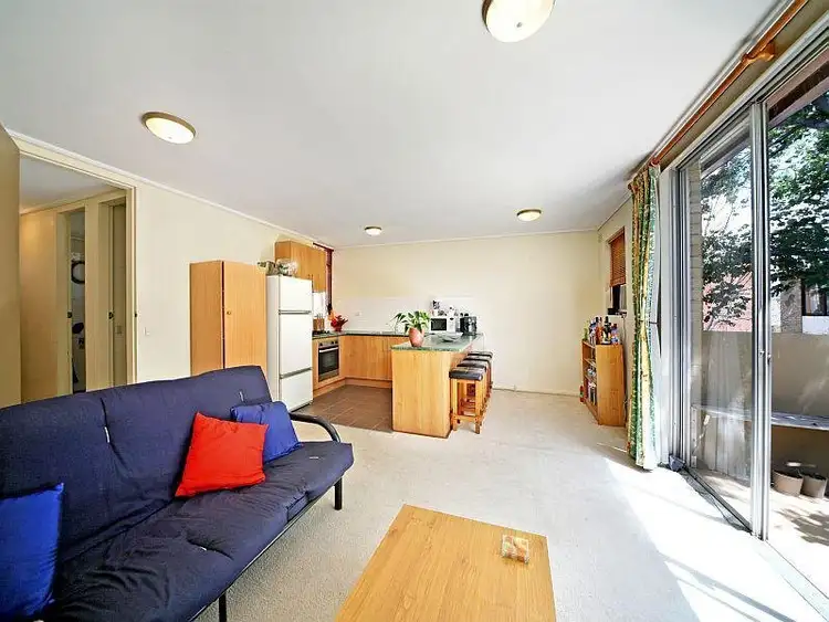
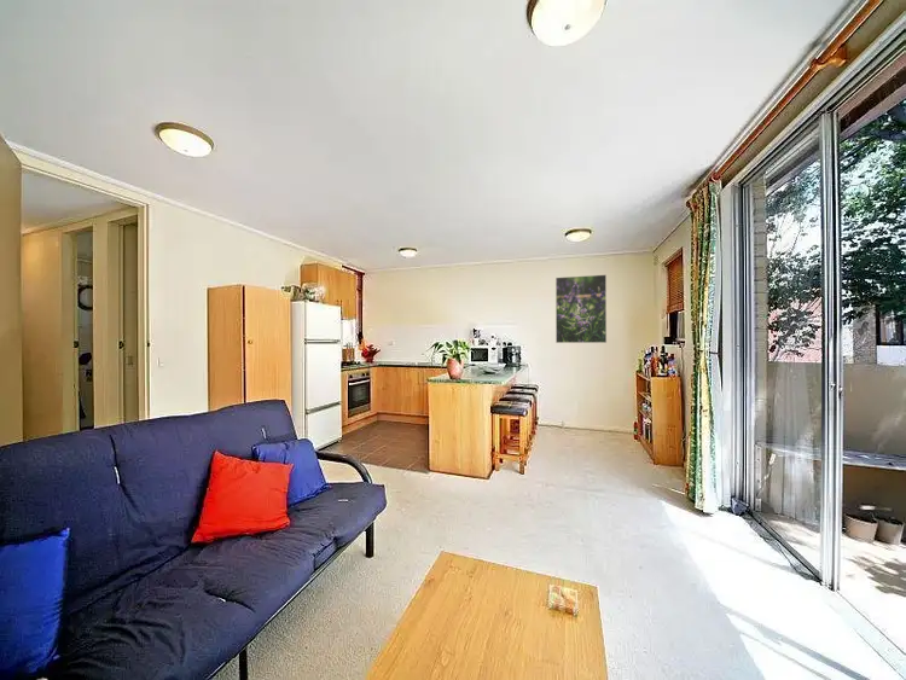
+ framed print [554,273,608,344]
